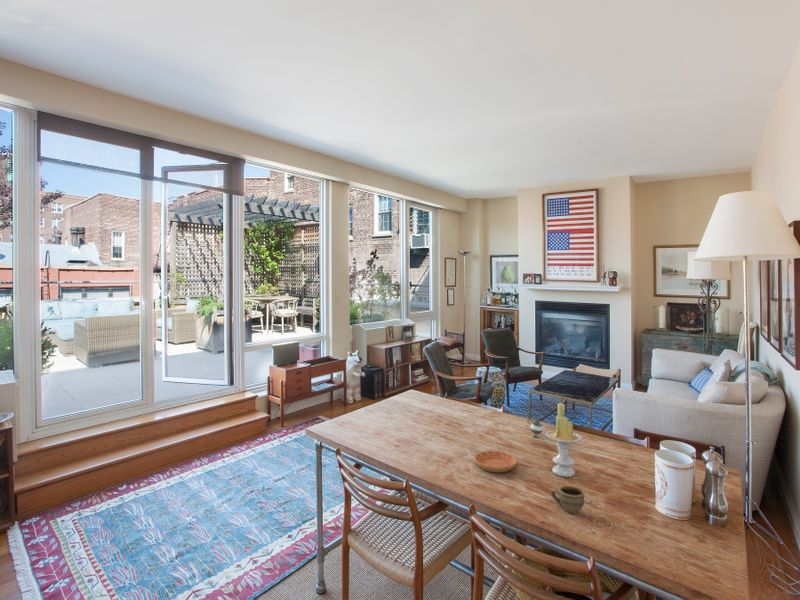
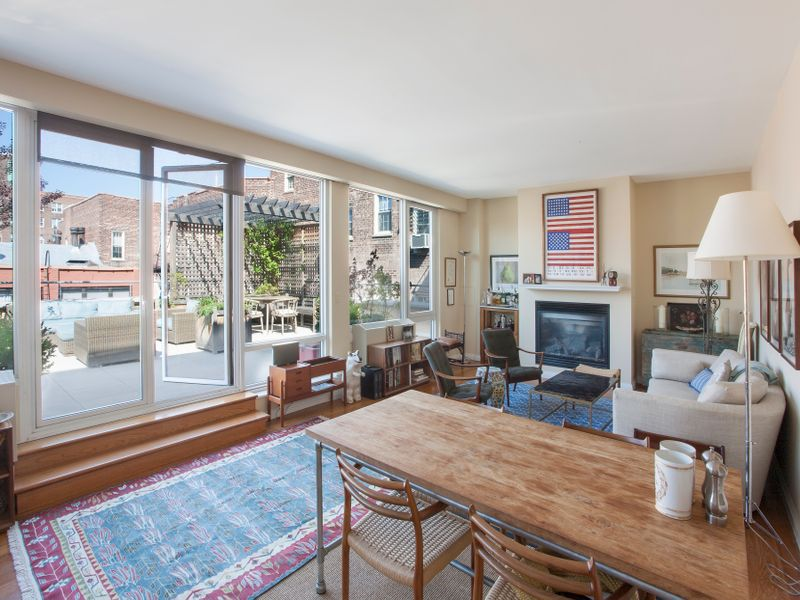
- candle [544,402,583,478]
- teapot [527,418,545,439]
- saucer [473,450,518,474]
- cup [550,485,586,514]
